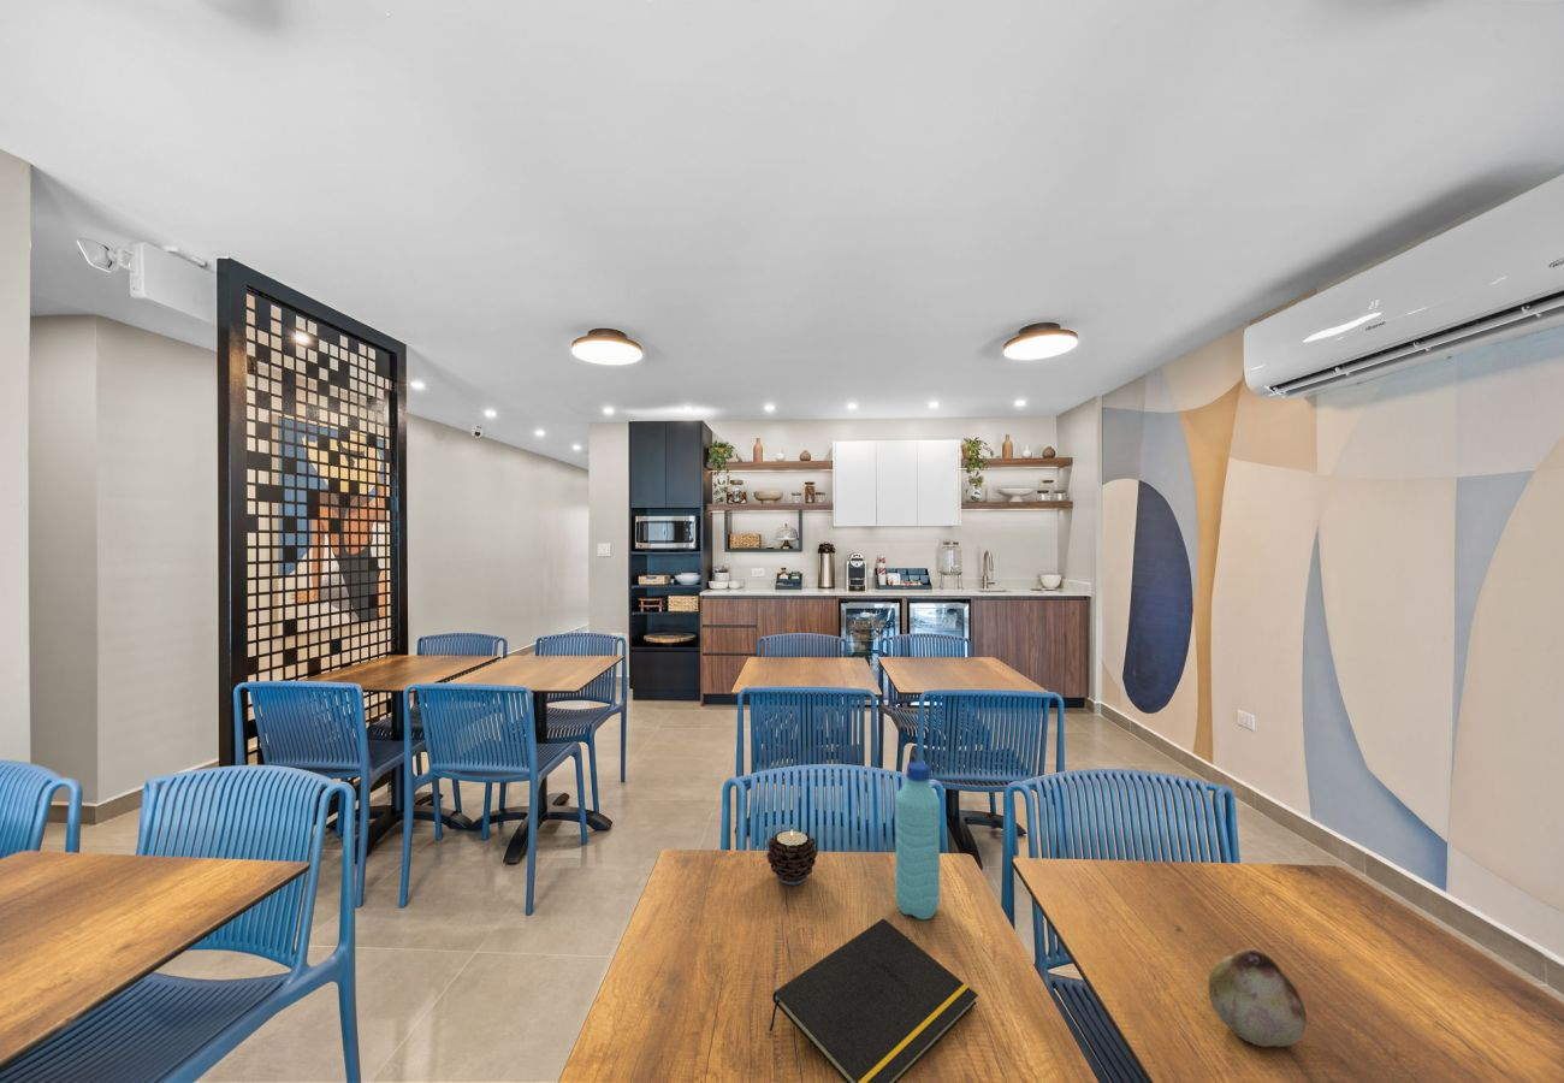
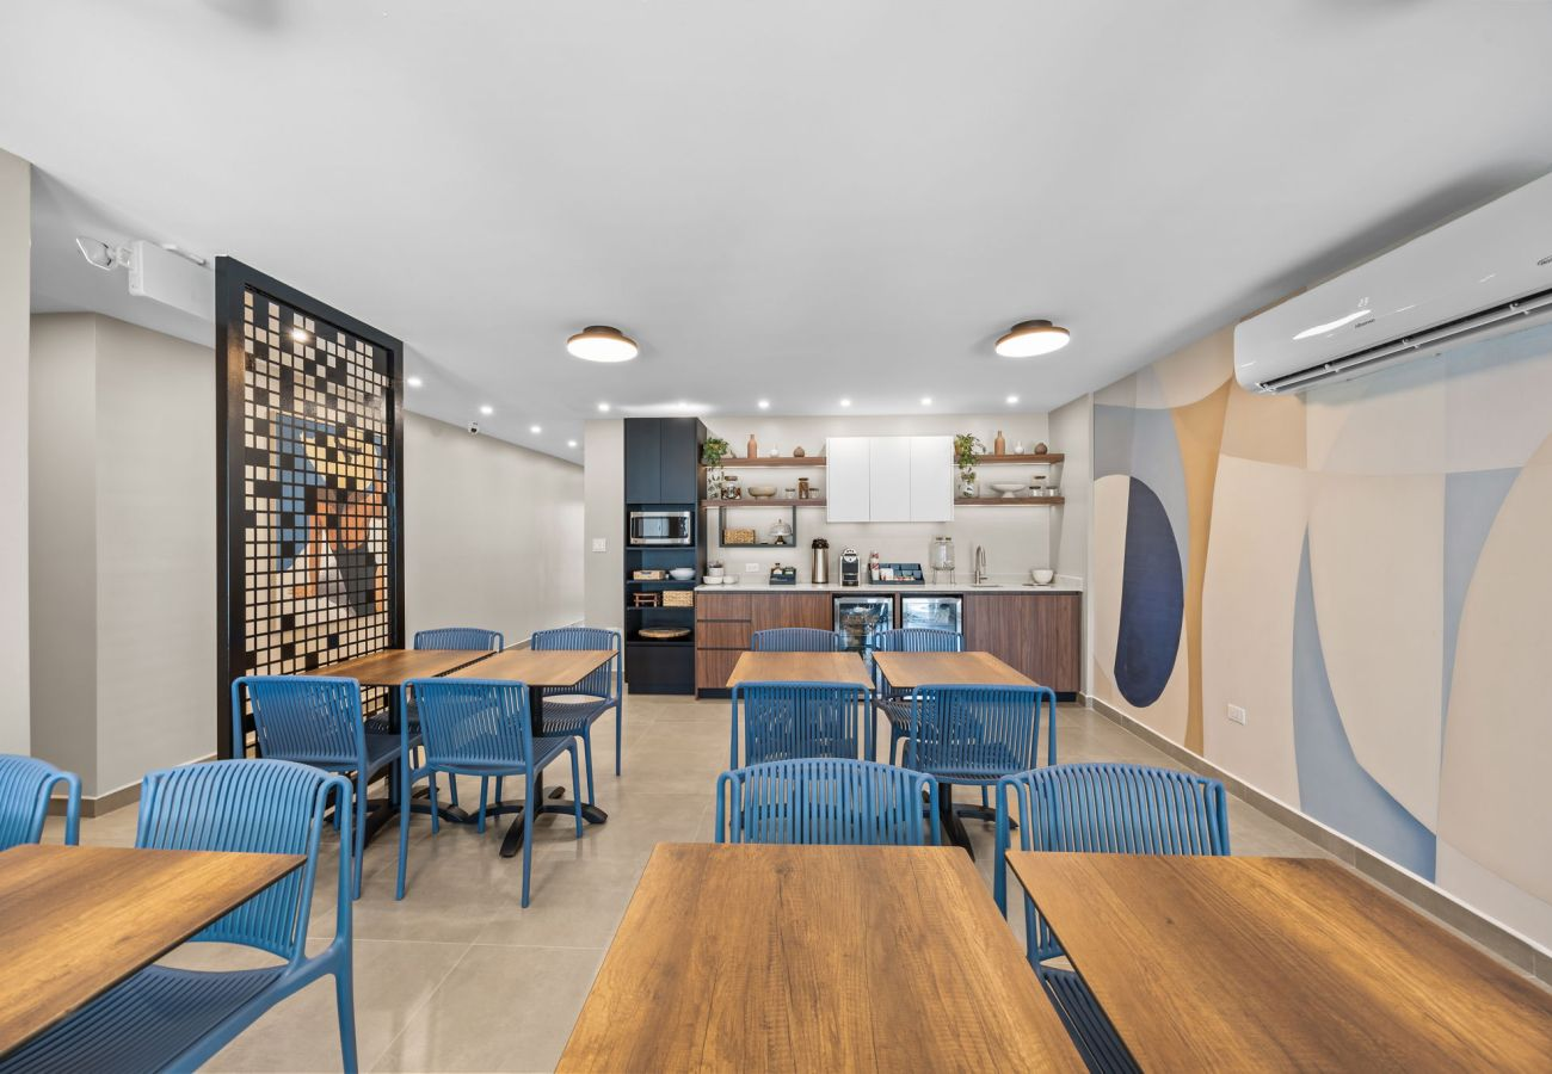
- notepad [769,917,979,1083]
- water bottle [894,761,941,921]
- fruit [1208,947,1308,1048]
- candle [765,829,819,886]
